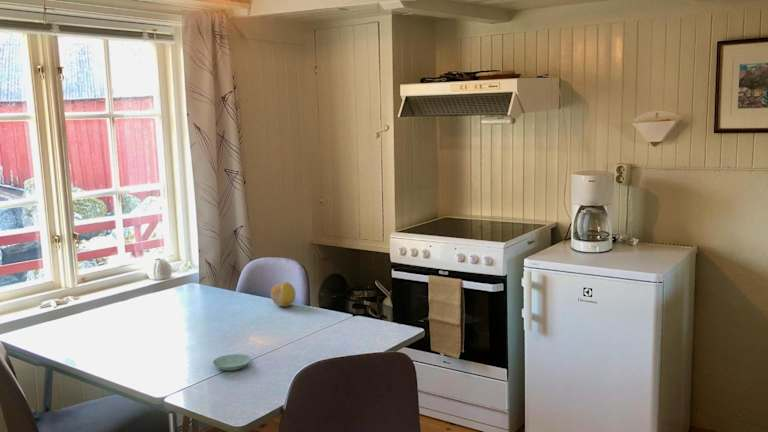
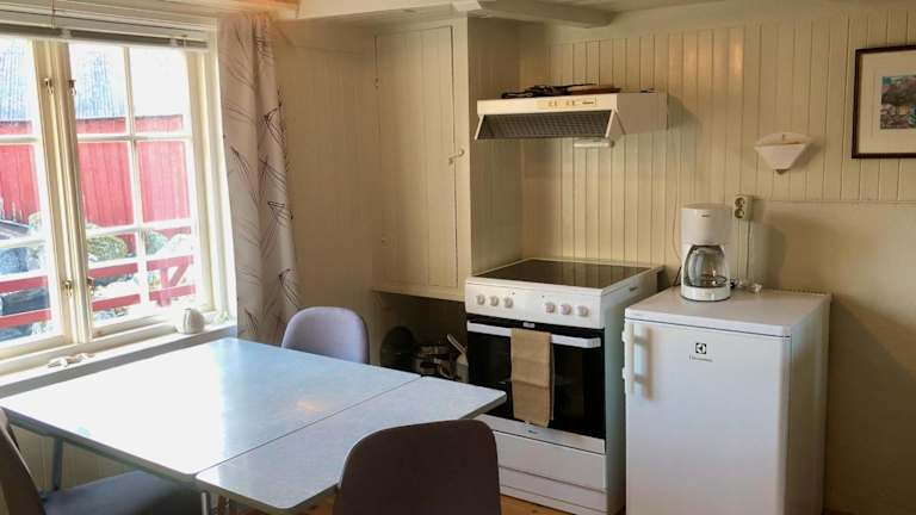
- saucer [212,353,252,372]
- fruit [270,281,297,308]
